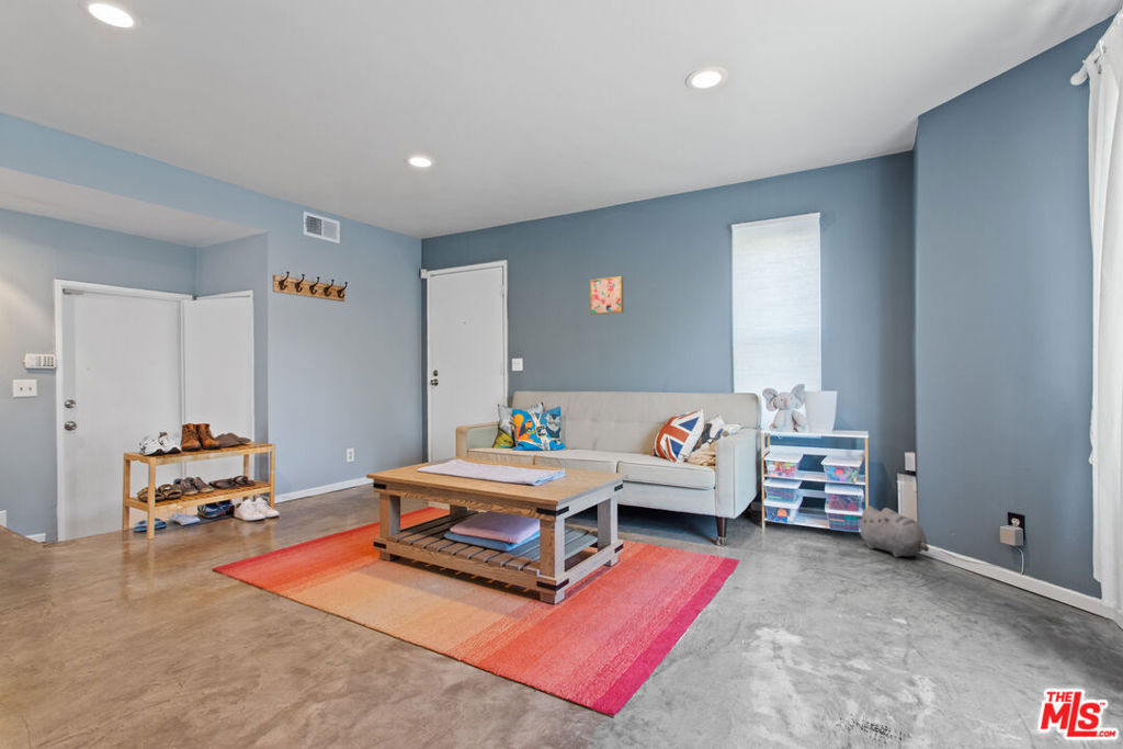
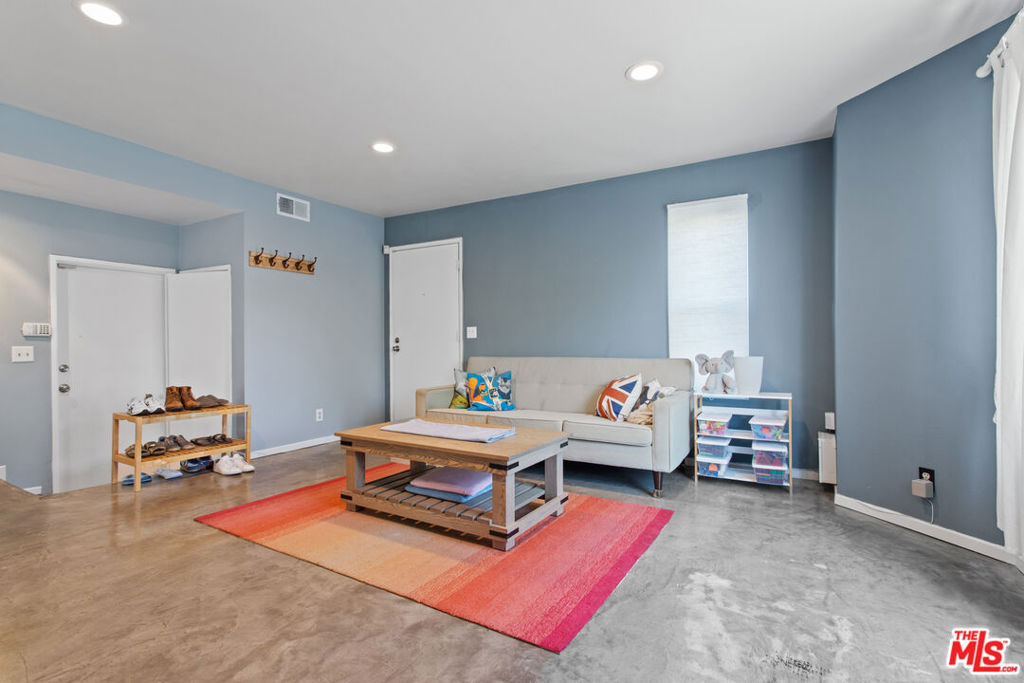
- wall art [589,275,624,316]
- plush toy [855,504,930,558]
